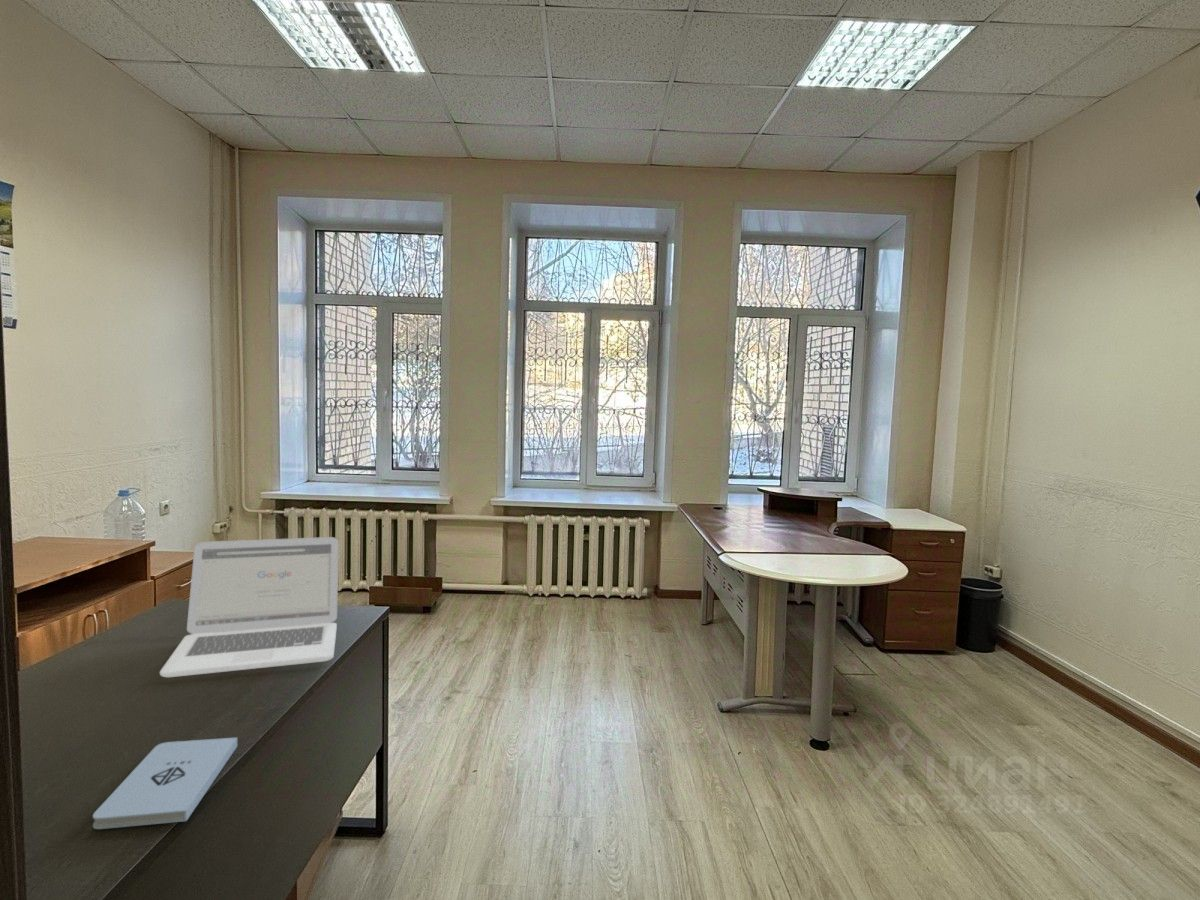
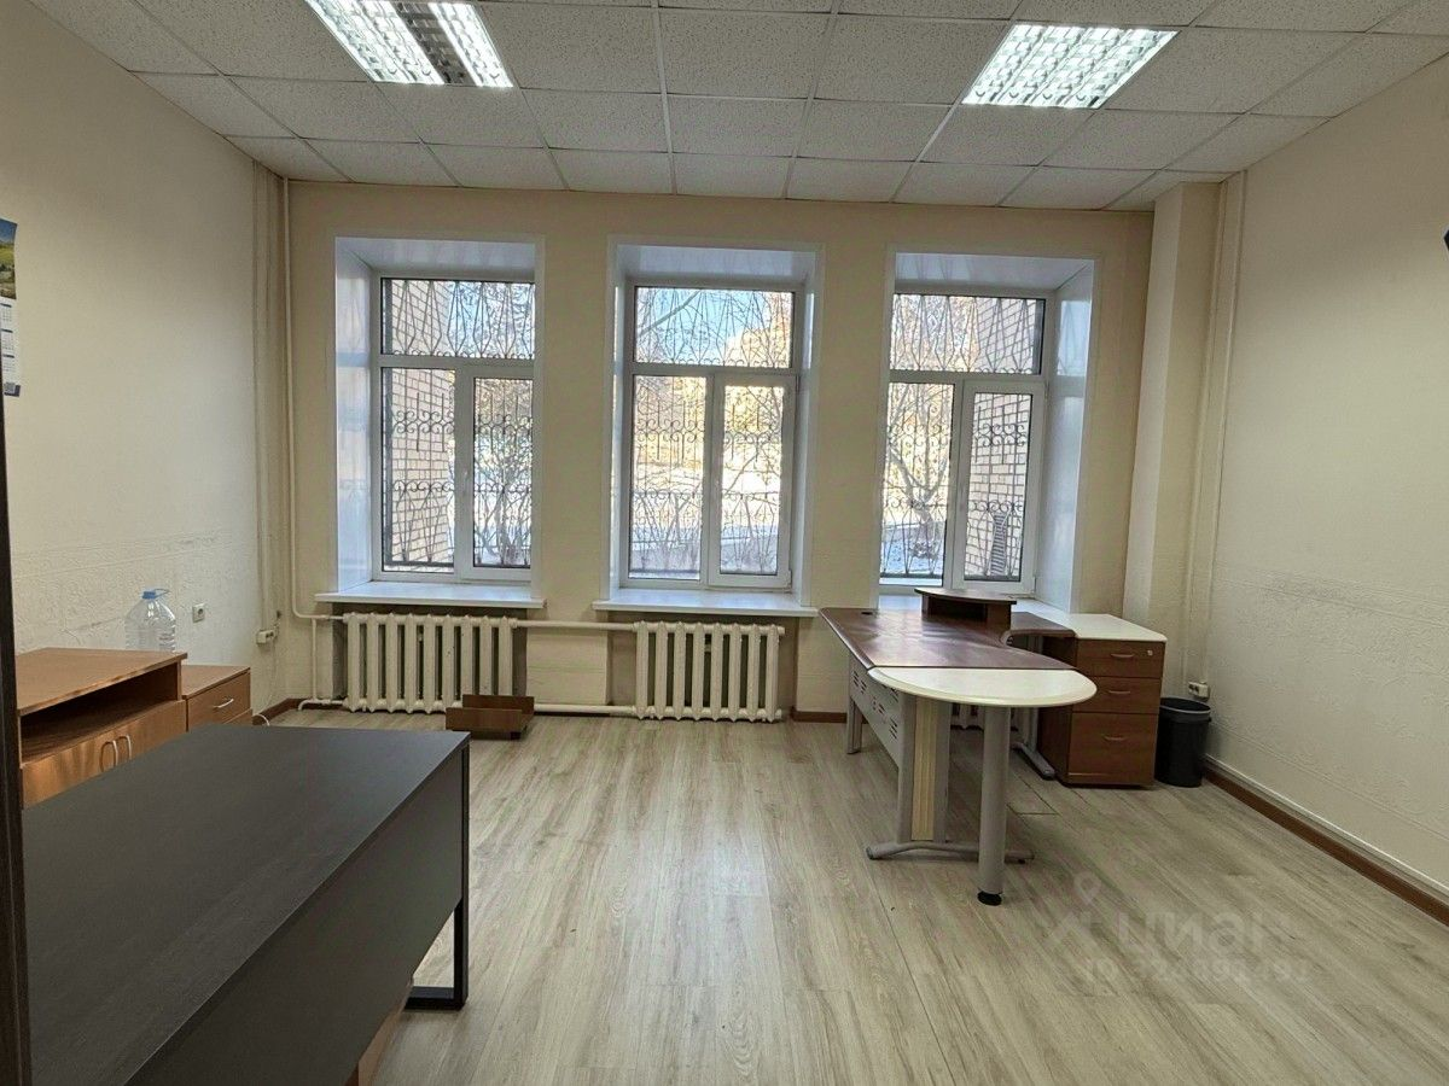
- notepad [92,736,238,830]
- laptop [159,536,340,678]
